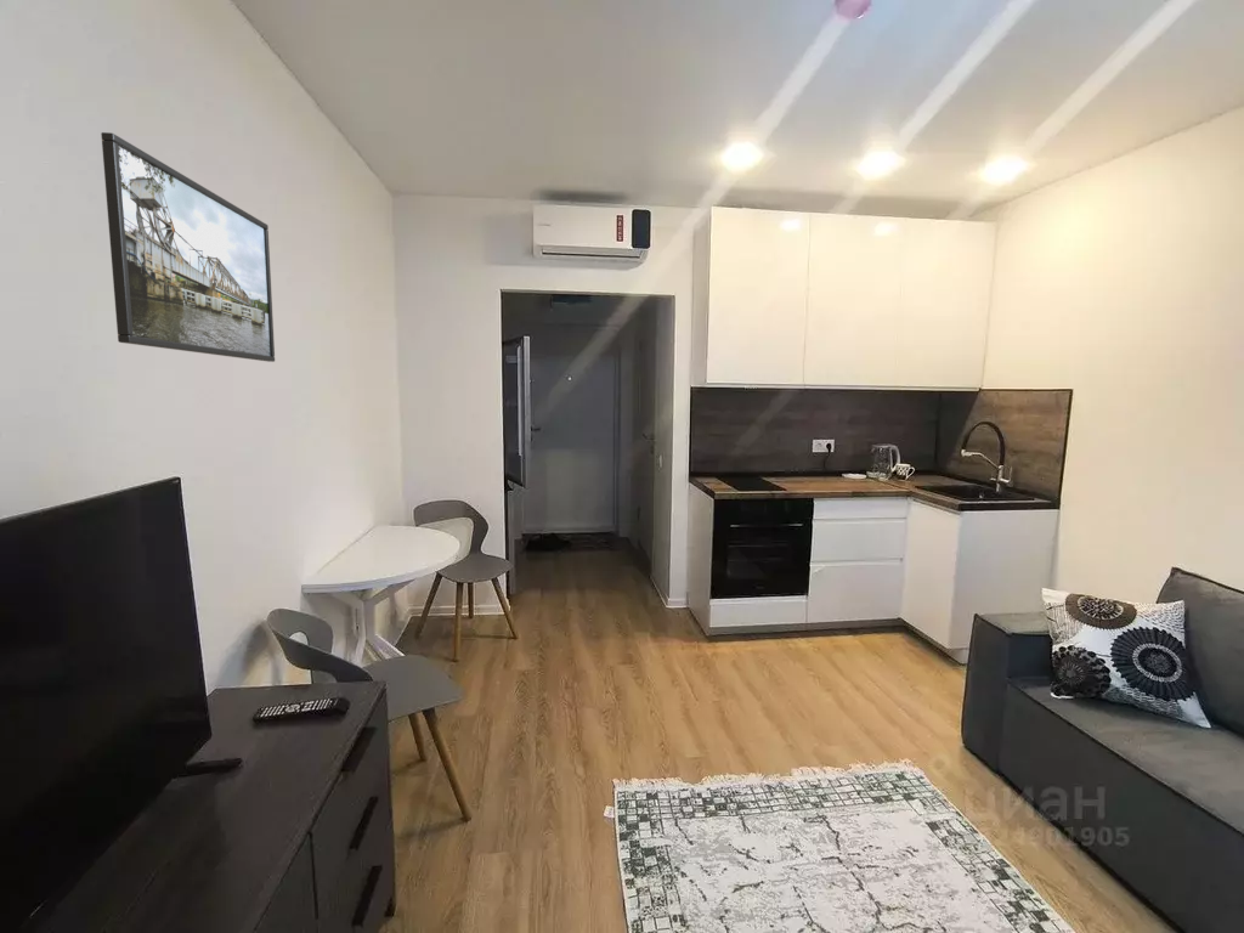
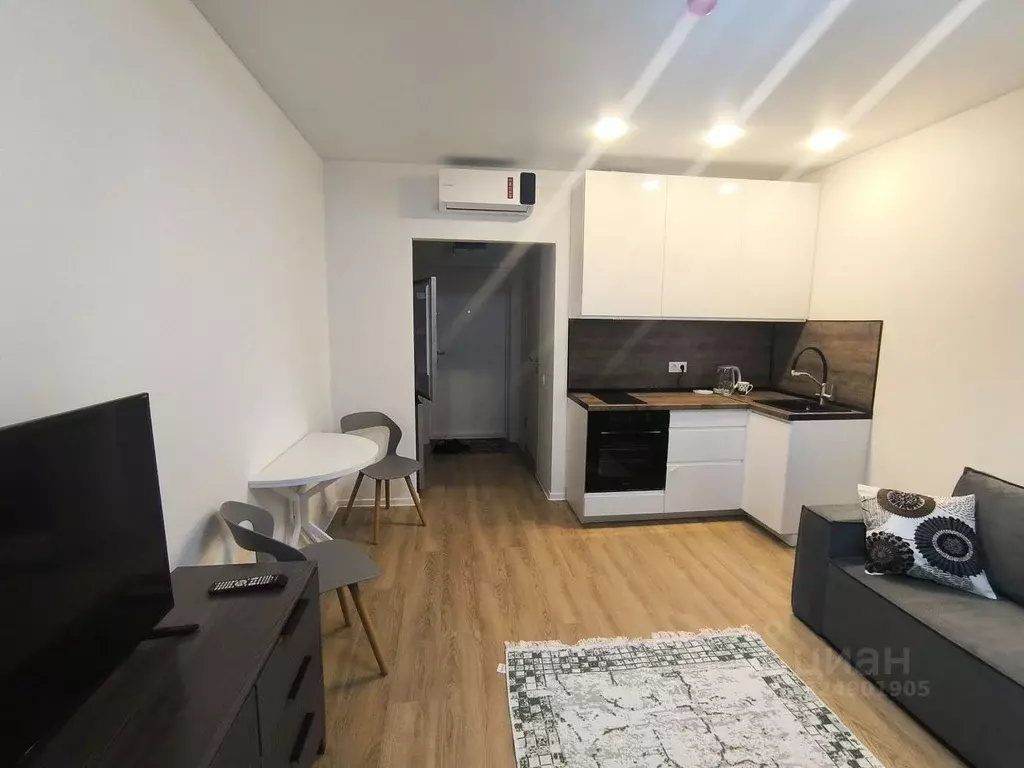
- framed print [100,131,276,363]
